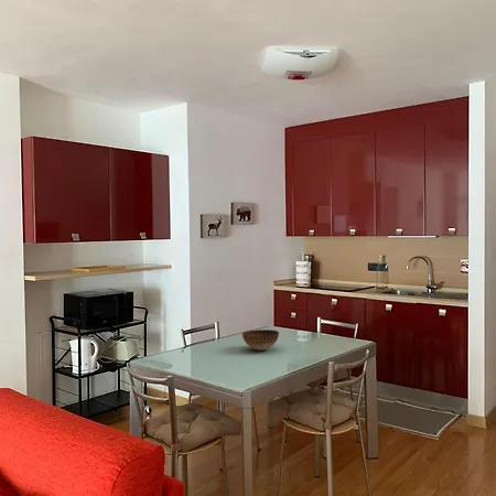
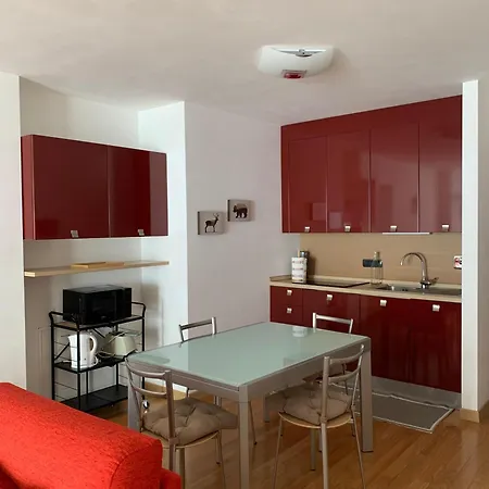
- bowl [241,328,280,352]
